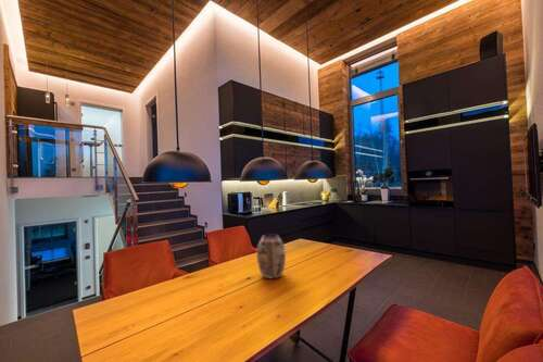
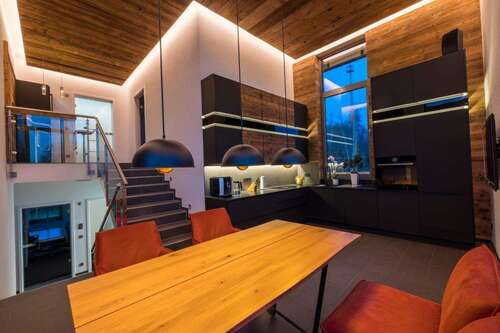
- vase [256,233,287,280]
